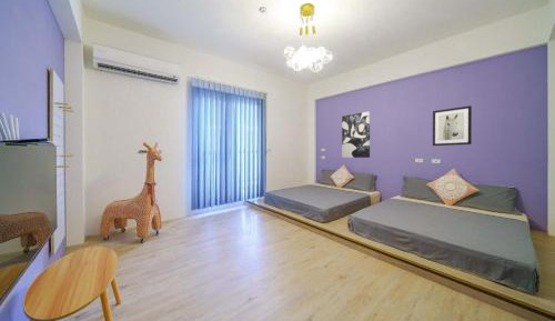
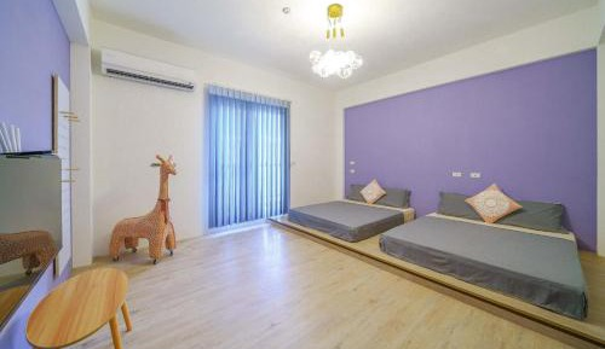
- wall art [341,111,371,159]
- wall art [432,104,473,147]
